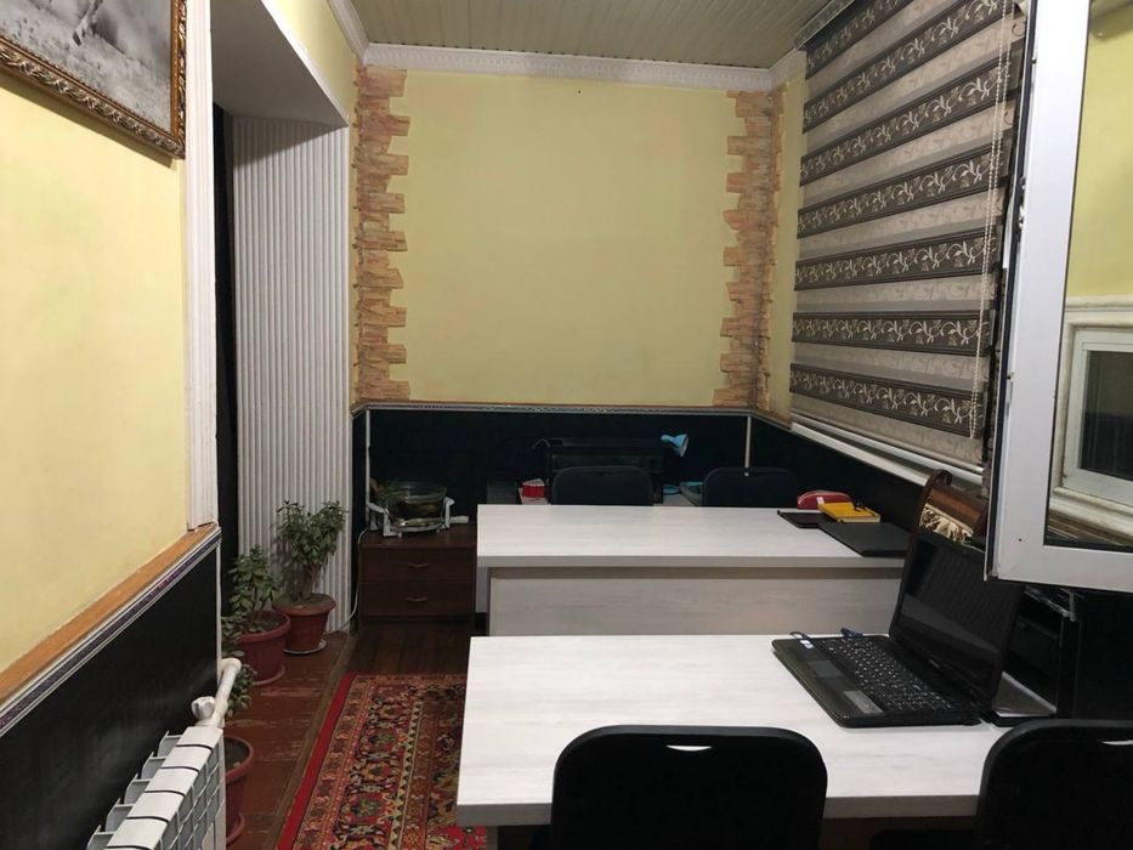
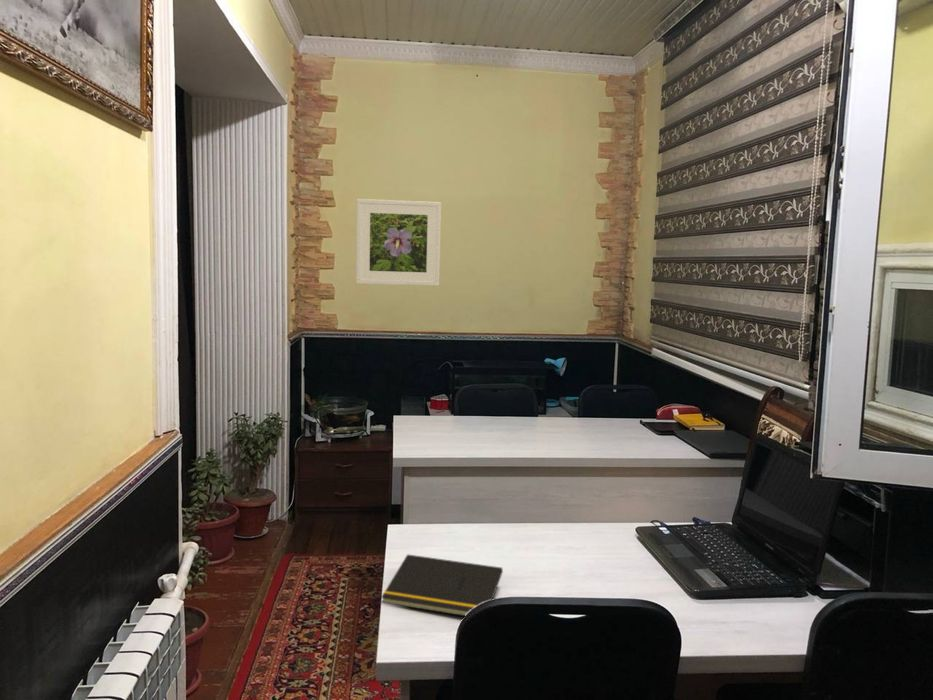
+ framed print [355,198,442,287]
+ notepad [380,553,504,617]
